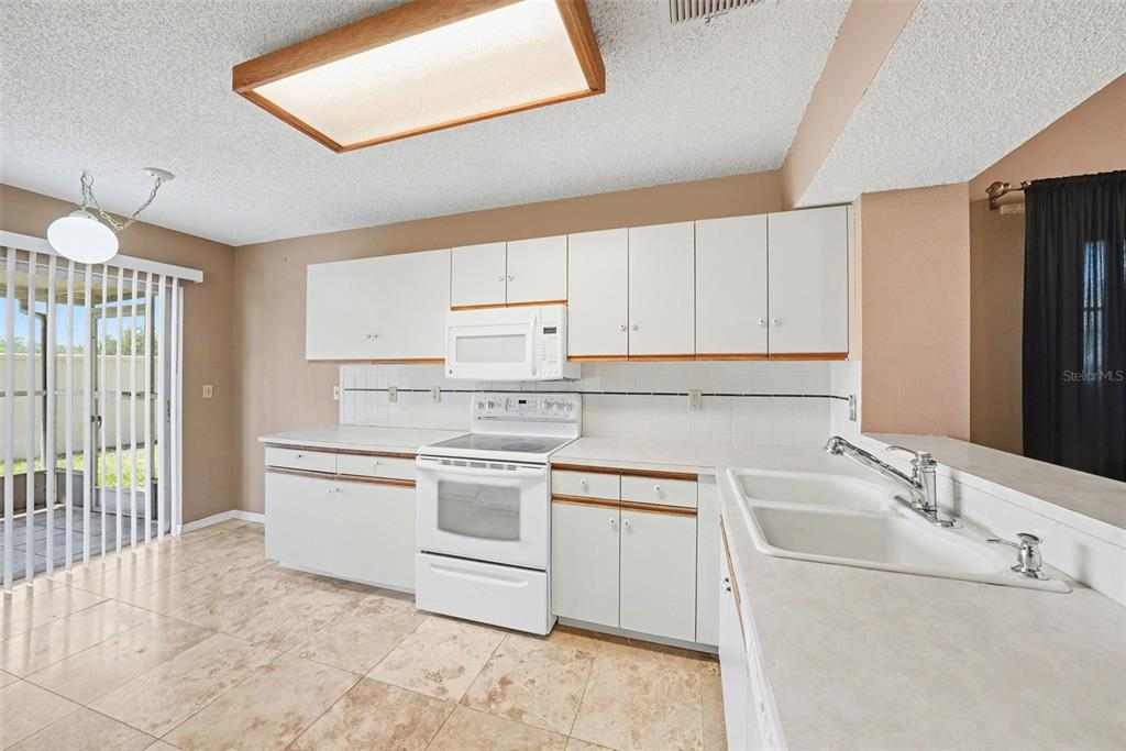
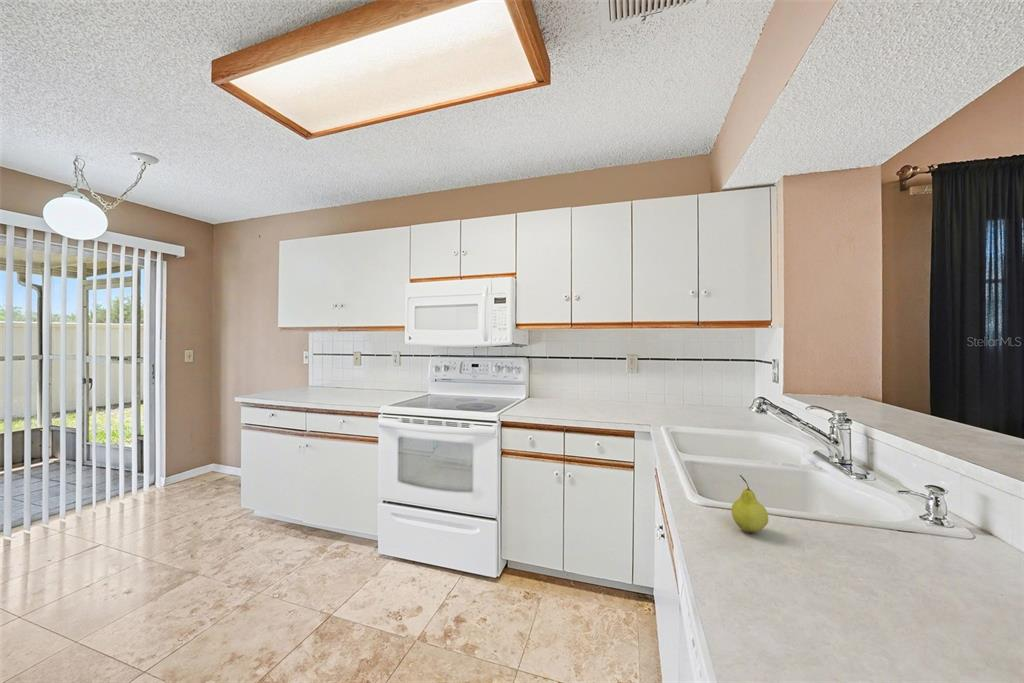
+ fruit [730,474,769,534]
